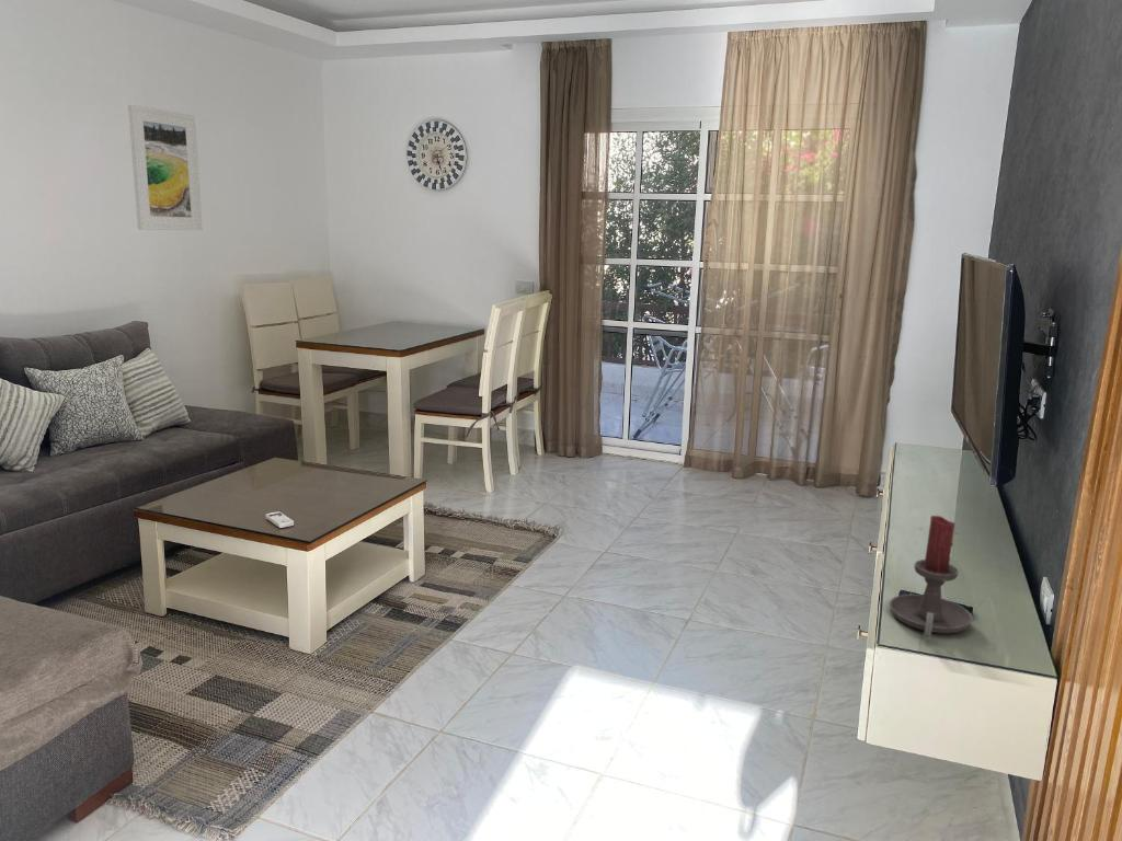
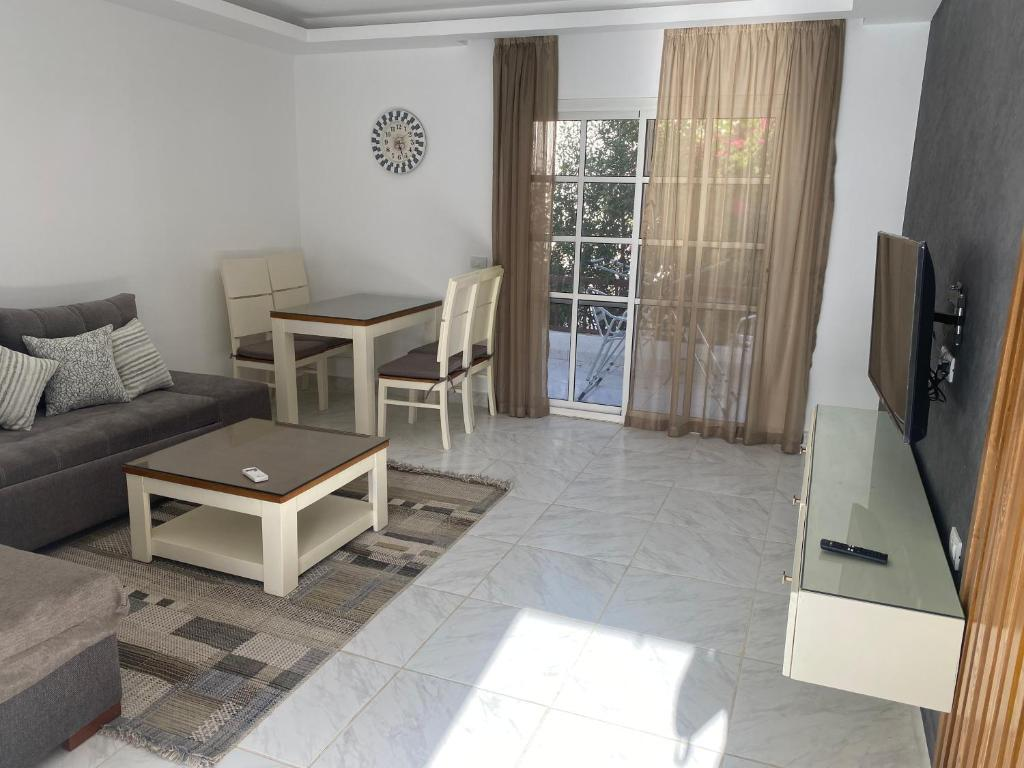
- candle holder [889,515,974,638]
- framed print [127,104,204,231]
